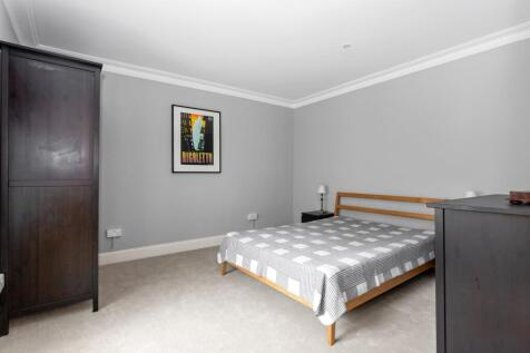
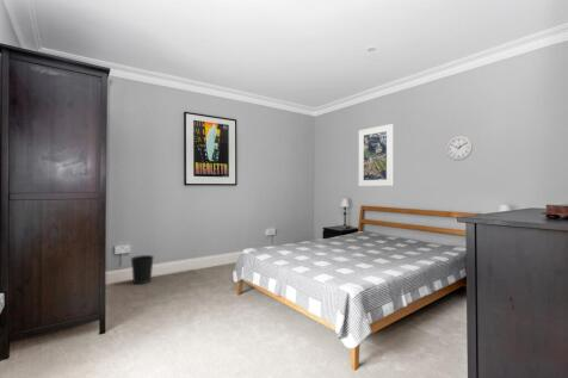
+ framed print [358,123,394,187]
+ wastebasket [130,254,155,285]
+ wall clock [445,135,474,162]
